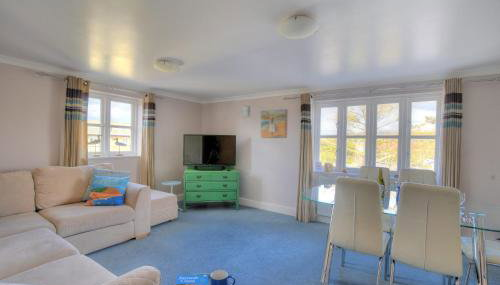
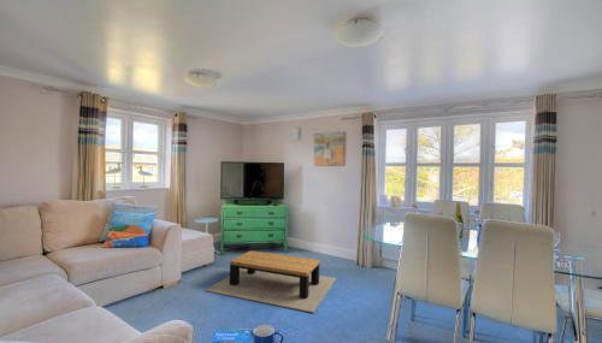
+ coffee table [205,249,337,314]
